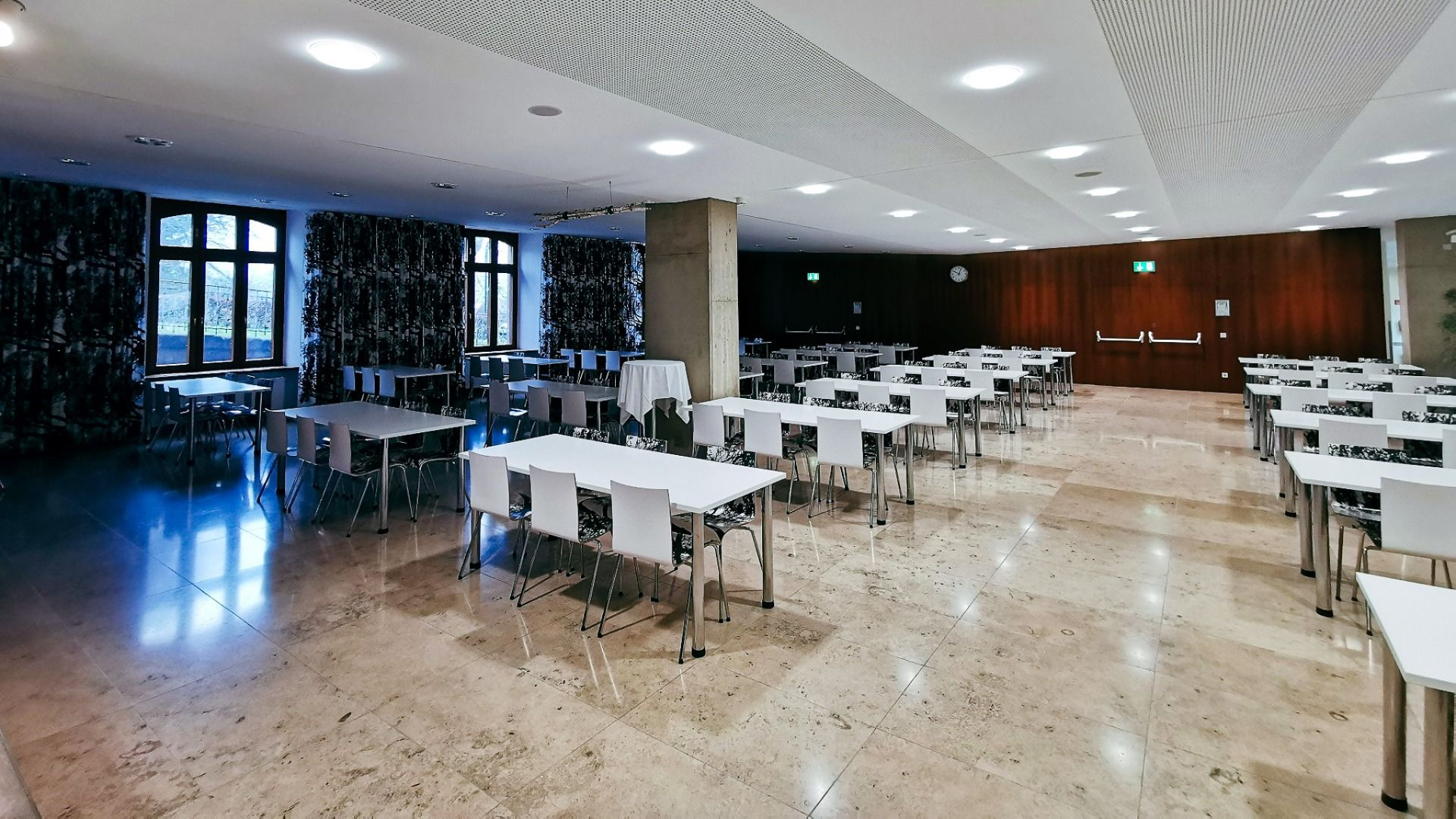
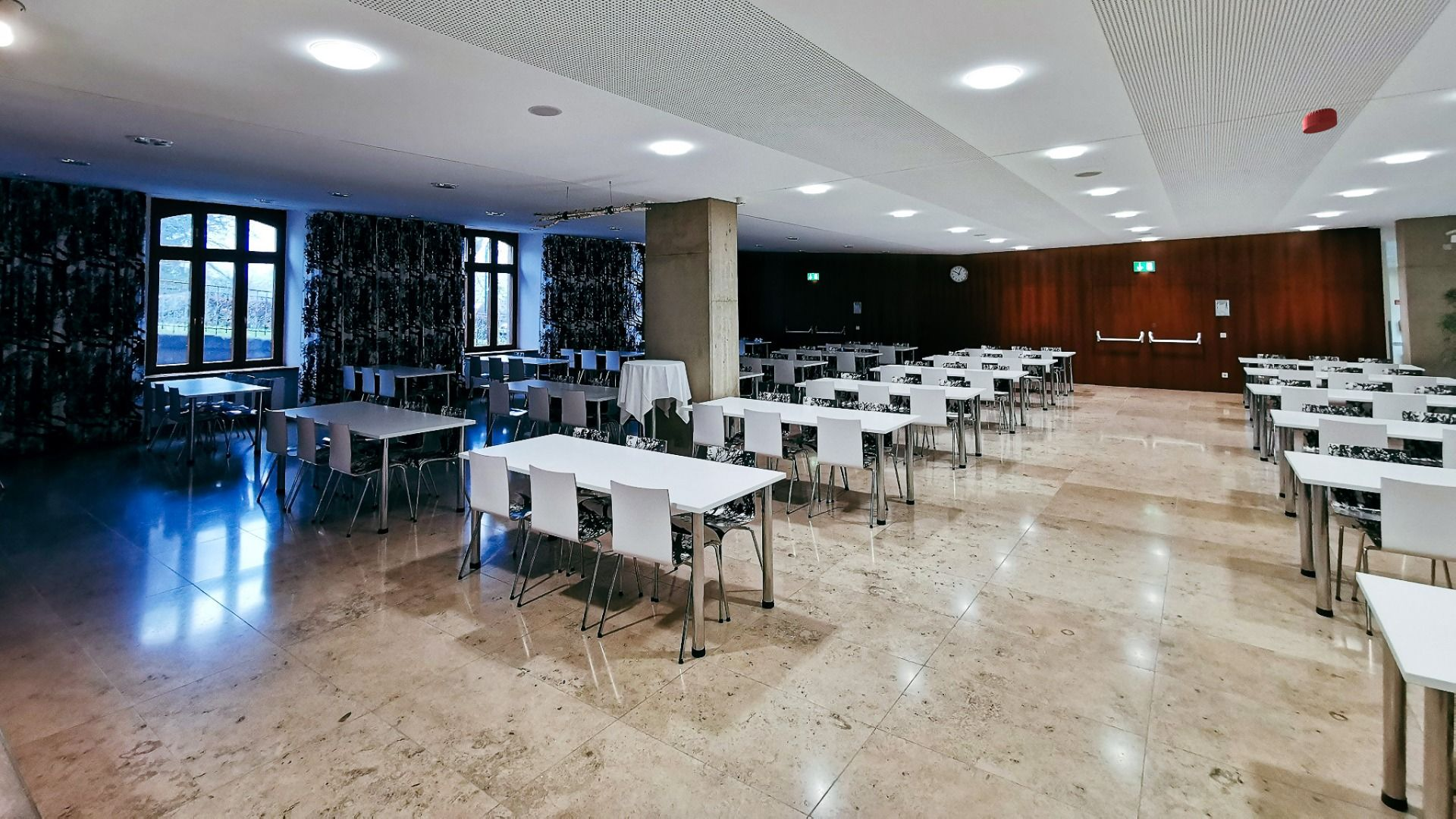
+ smoke detector [1301,108,1338,134]
